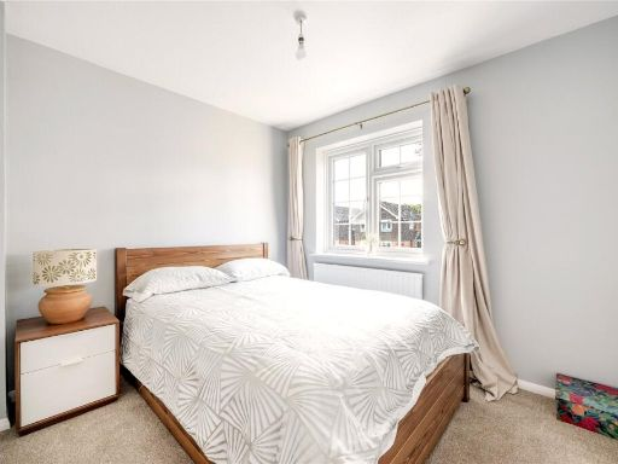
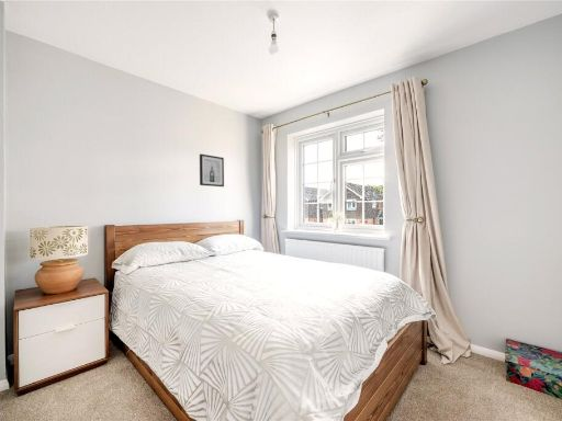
+ wall art [199,153,225,187]
